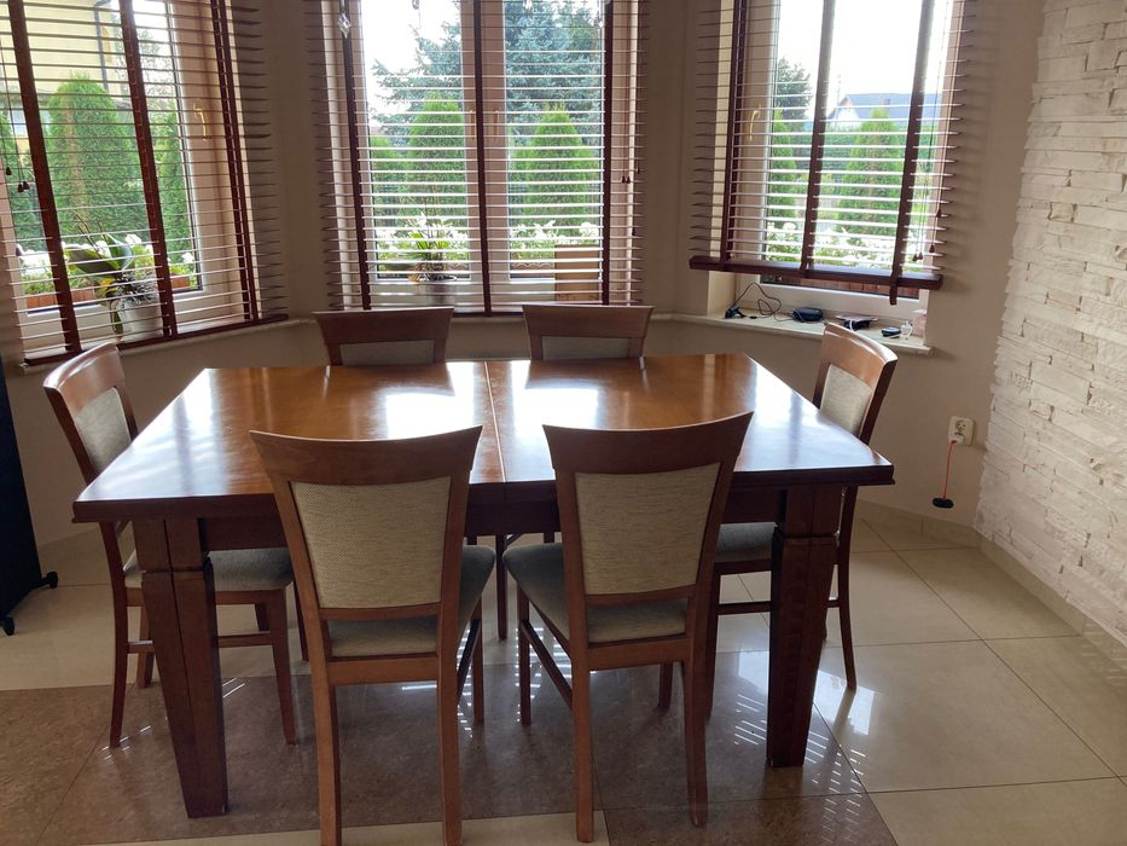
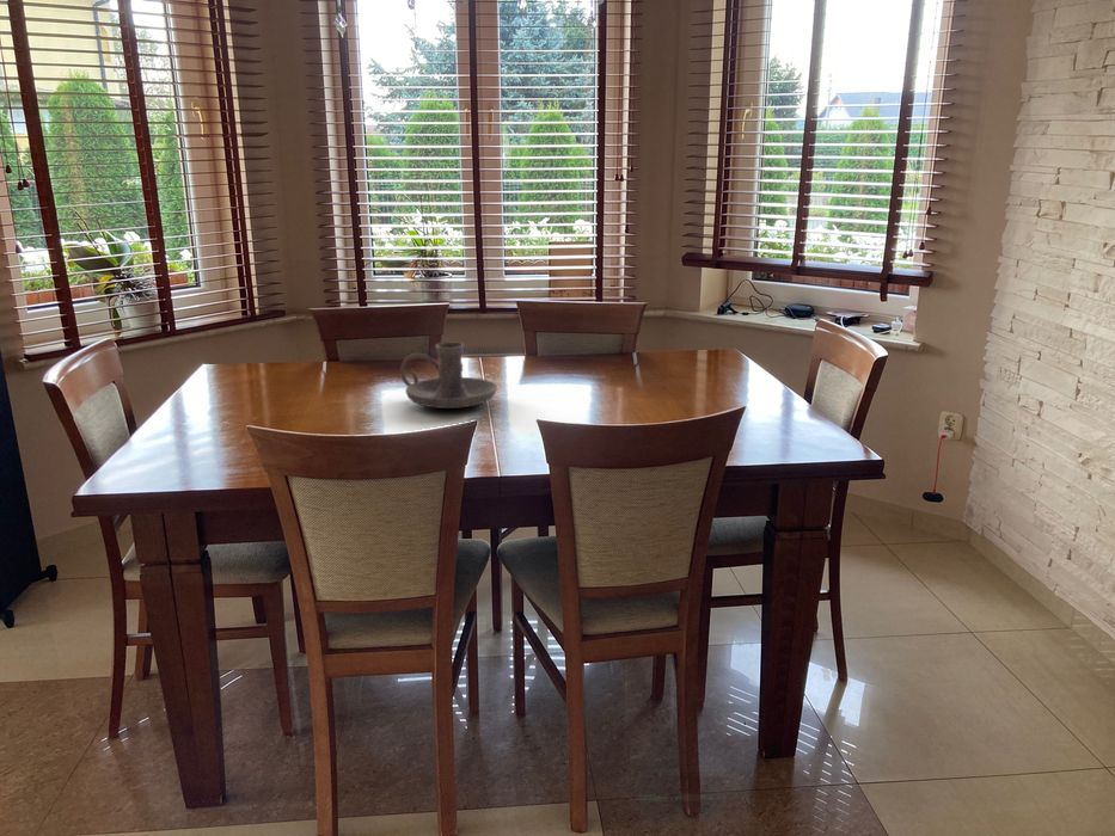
+ candle holder [399,342,498,410]
